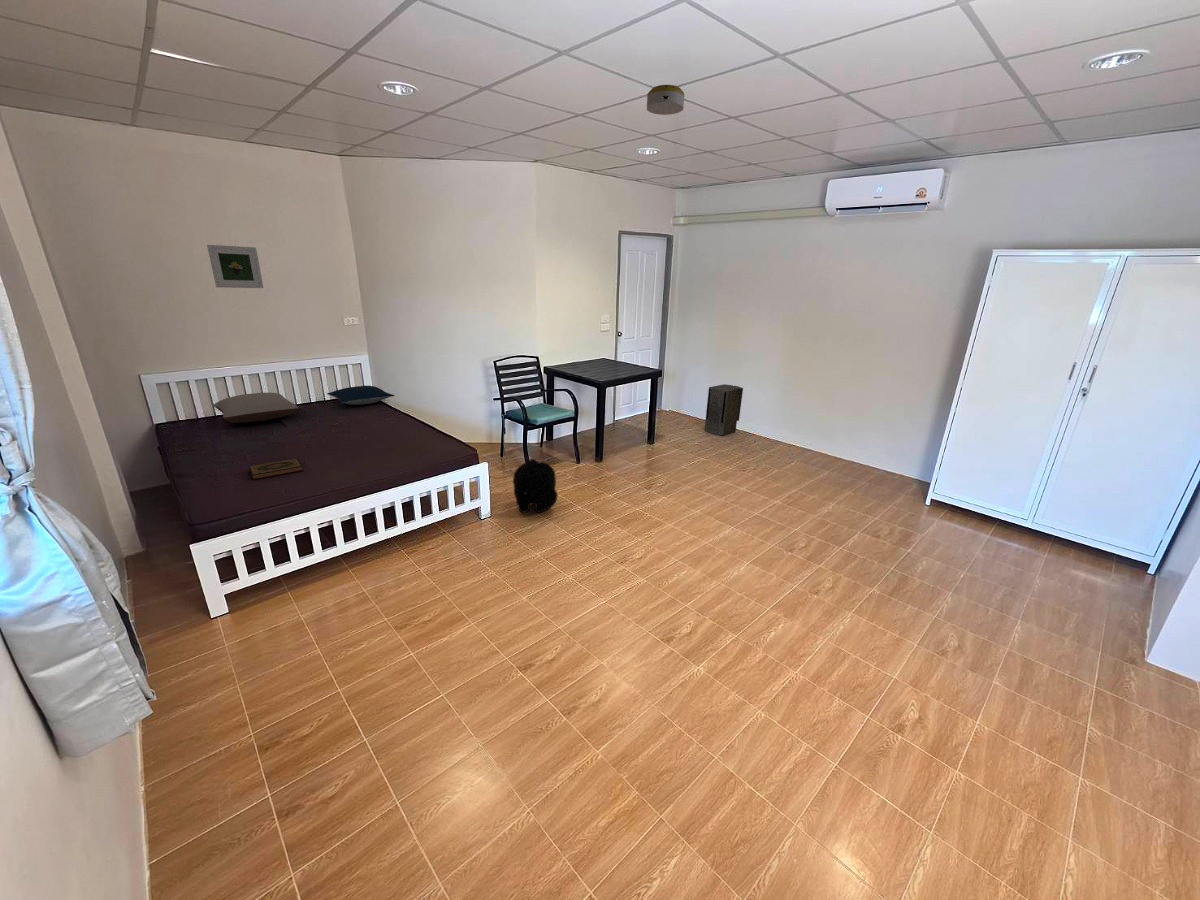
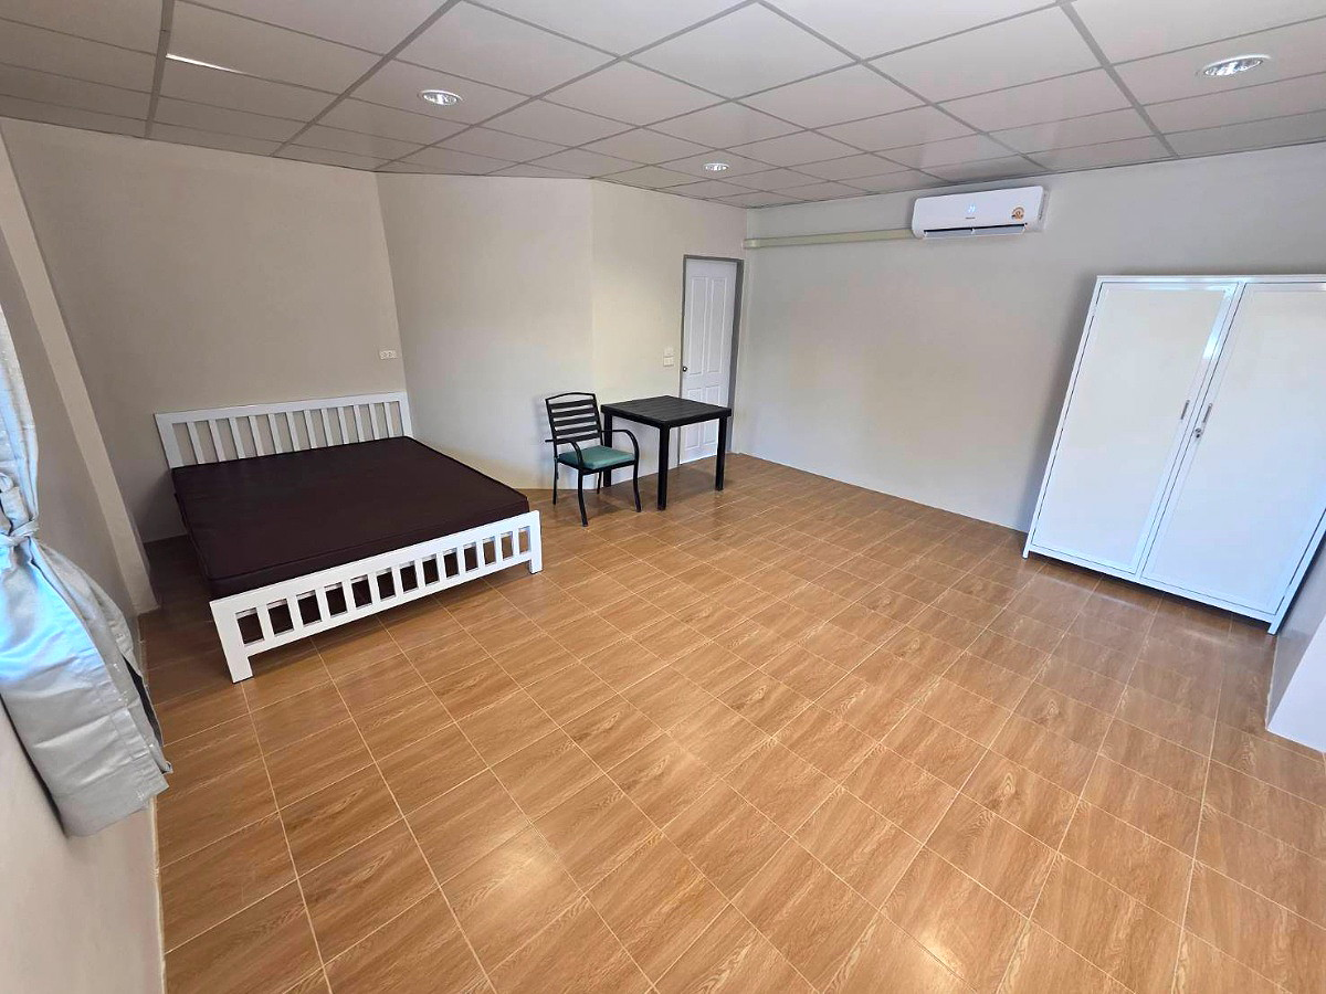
- air purifier [703,383,744,436]
- pillow [213,392,299,424]
- hardback book [248,457,305,481]
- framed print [206,244,265,289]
- backpack [512,458,559,514]
- smoke detector [646,84,685,116]
- pillow [326,385,395,406]
